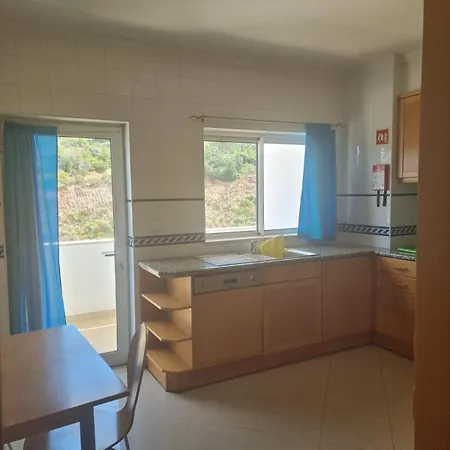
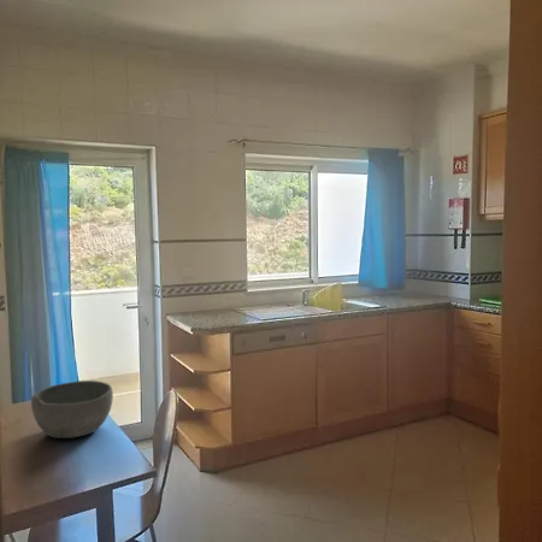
+ bowl [30,379,114,440]
